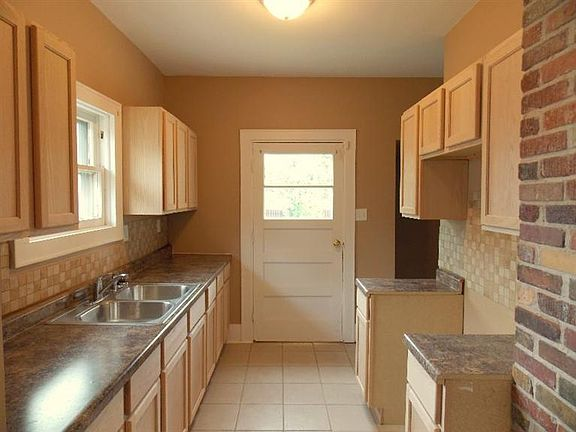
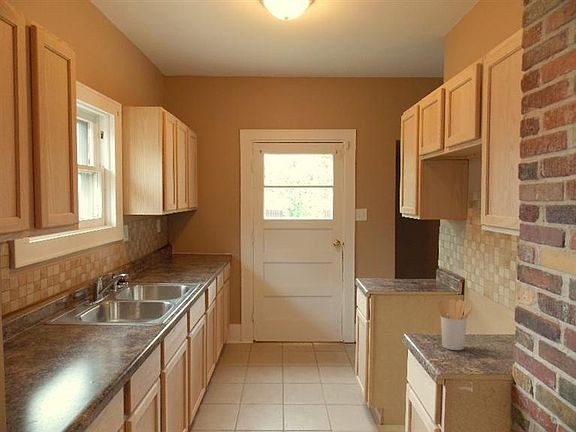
+ utensil holder [437,298,473,351]
